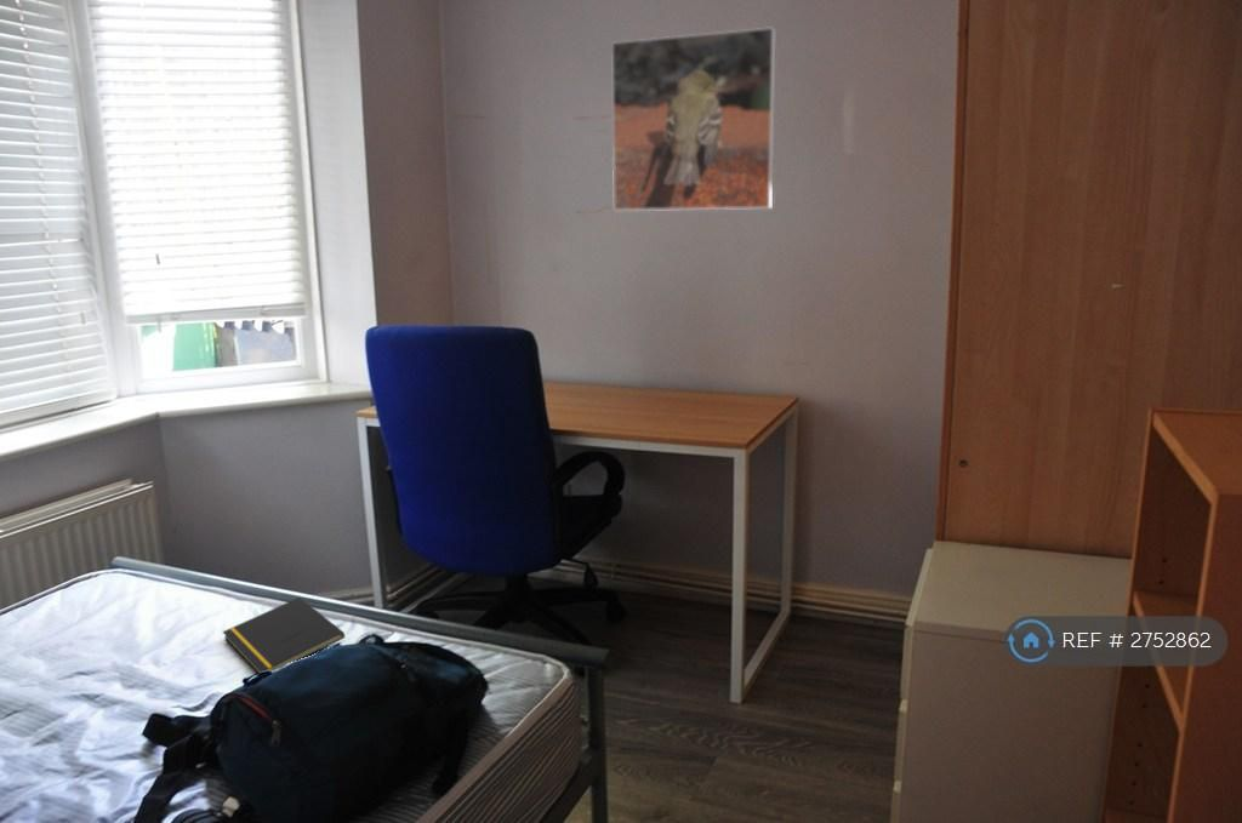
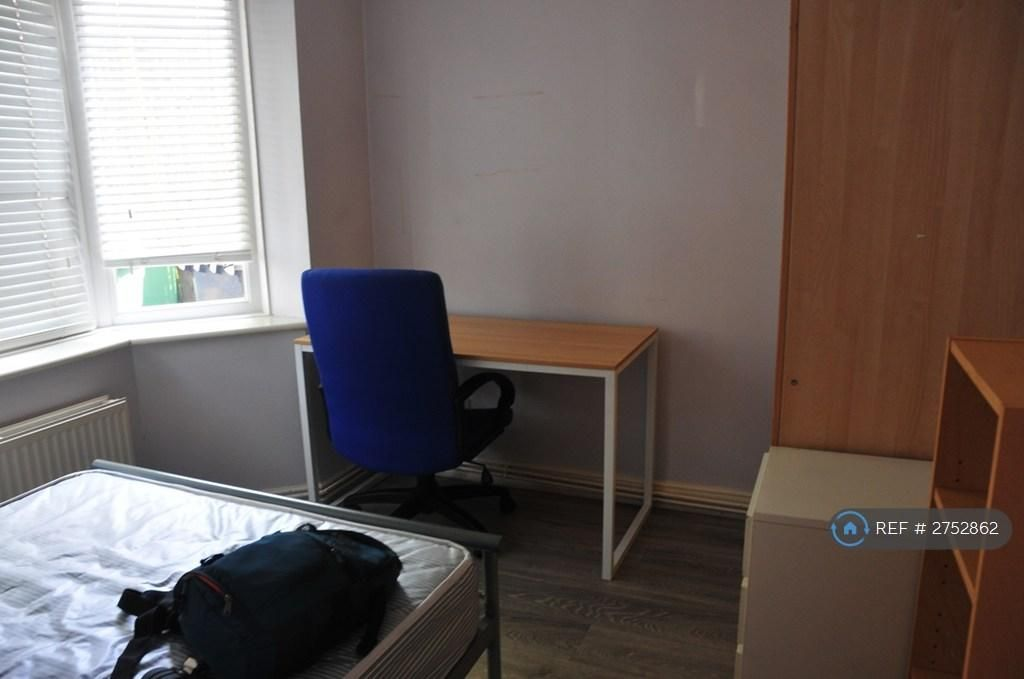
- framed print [610,25,777,212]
- notepad [222,596,346,675]
